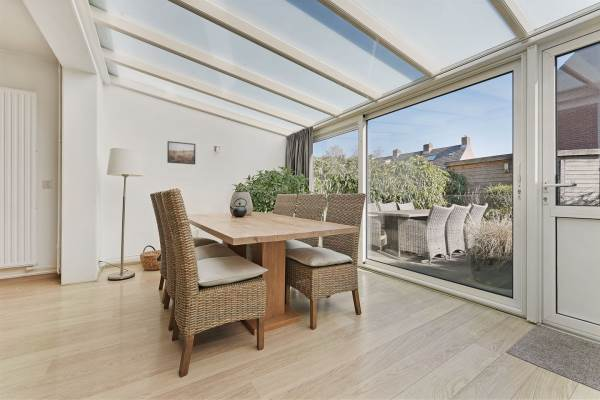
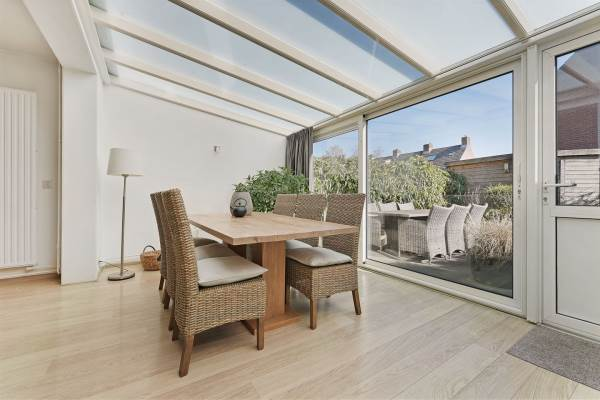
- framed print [166,140,196,165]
